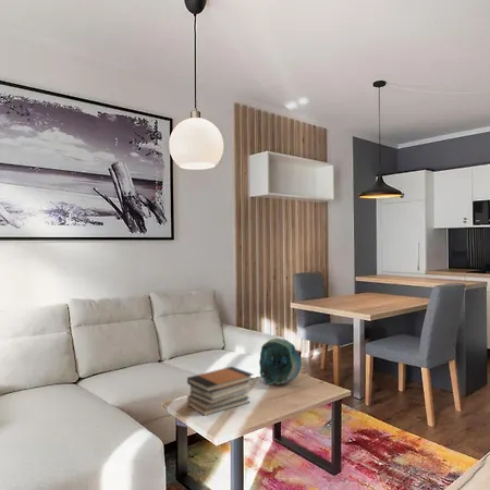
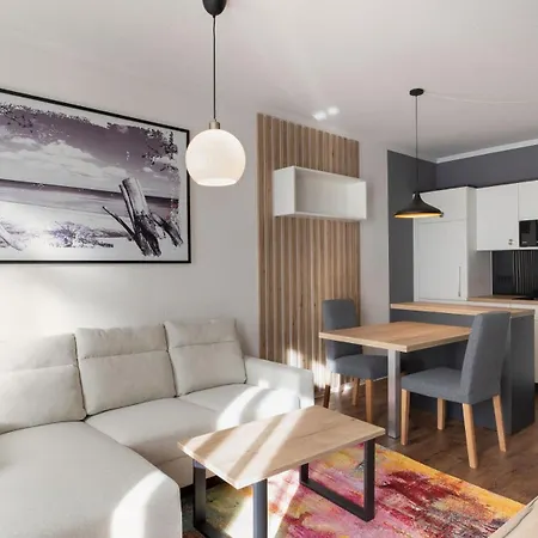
- decorative bowl [258,338,303,385]
- book stack [186,366,254,417]
